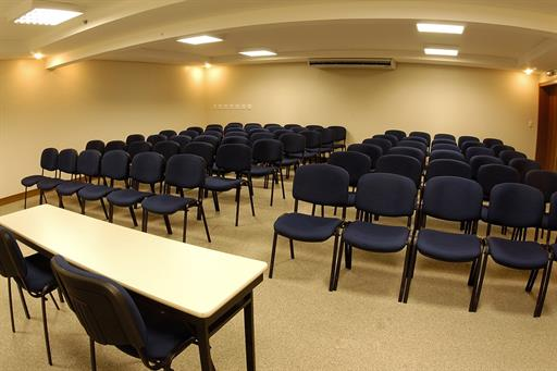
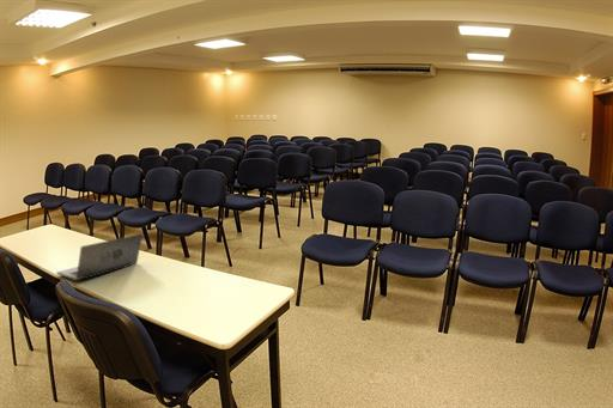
+ laptop [55,232,144,281]
